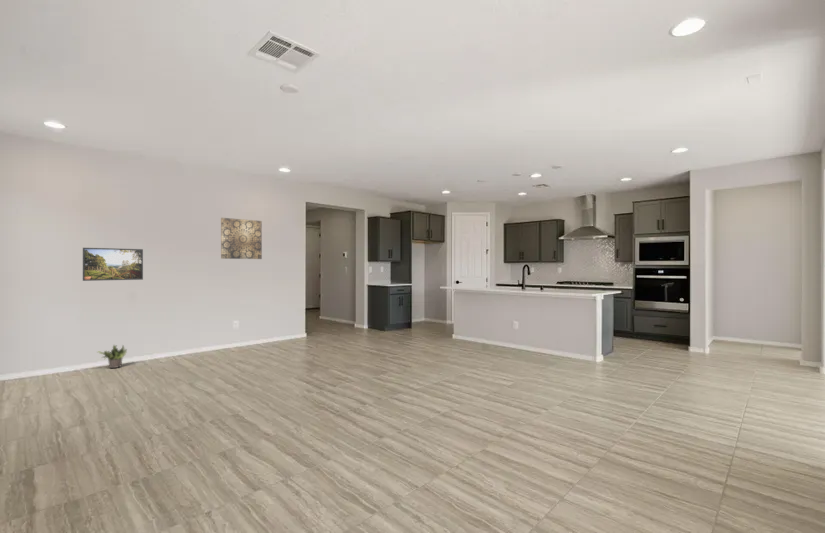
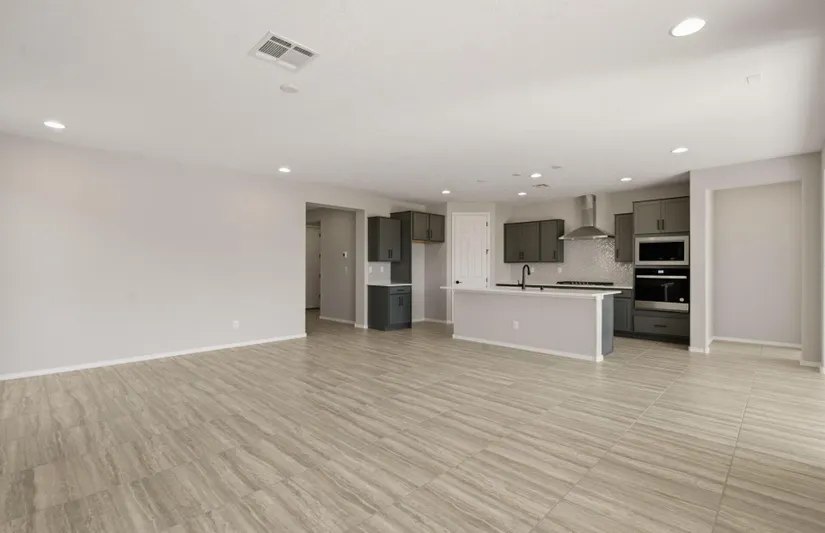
- potted plant [97,344,128,369]
- wall art [220,217,263,260]
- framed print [82,247,144,282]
